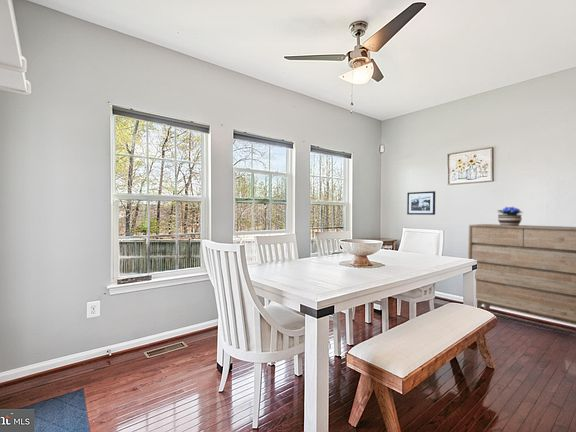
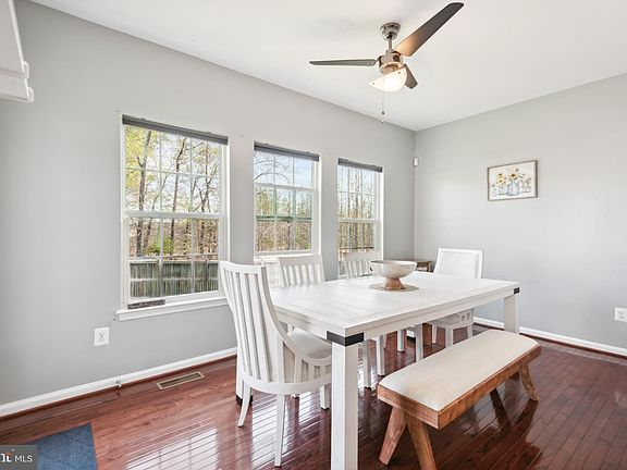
- picture frame [406,190,436,216]
- potted flower [496,206,524,226]
- dresser [467,223,576,326]
